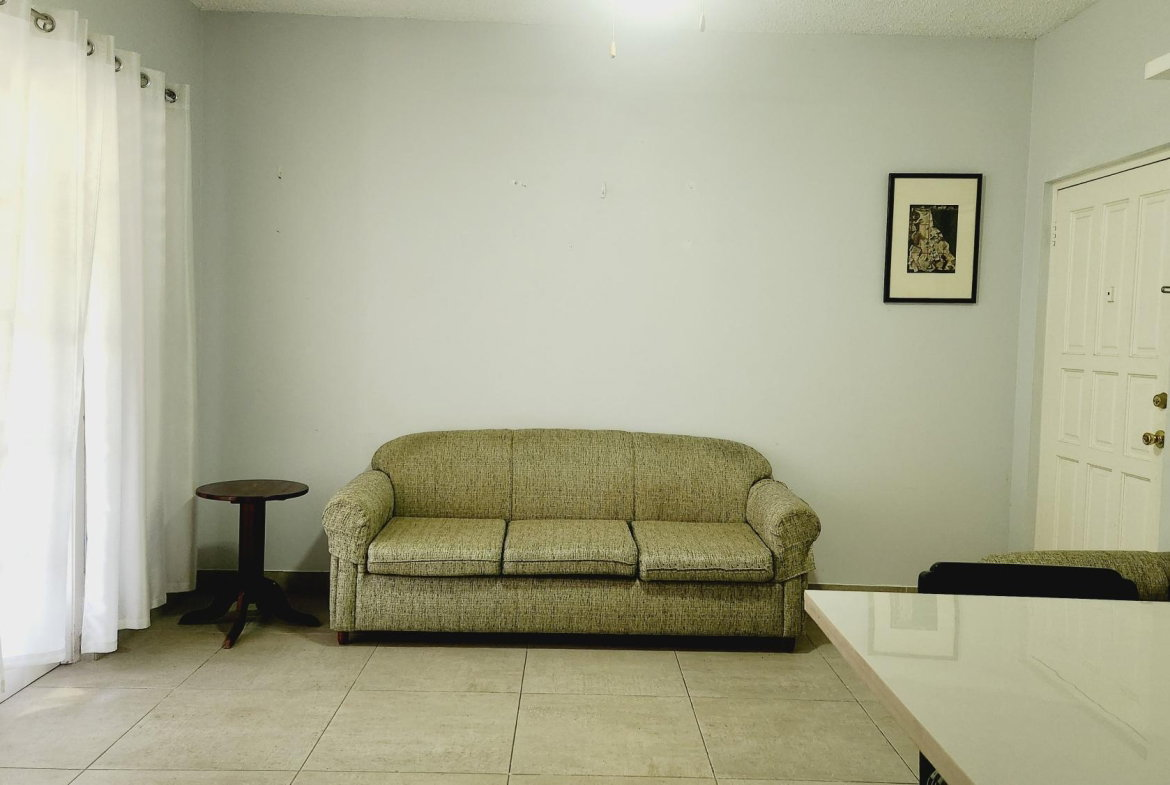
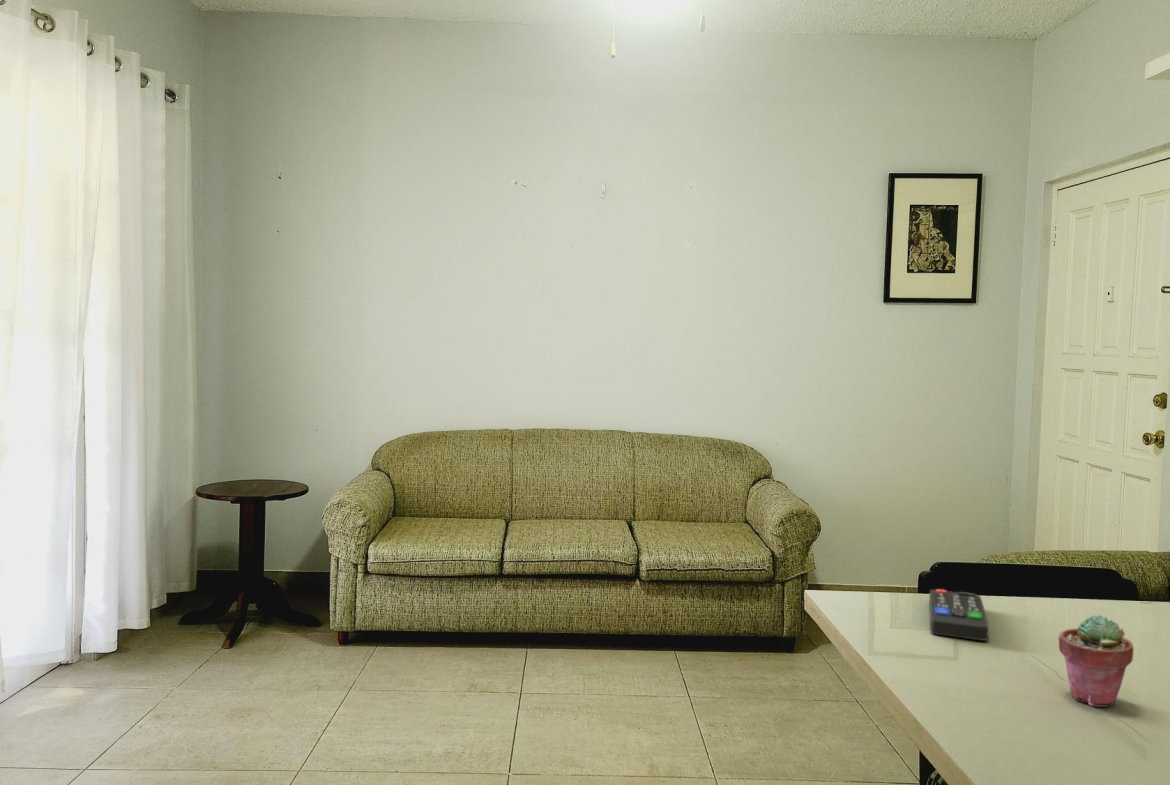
+ remote control [928,588,990,642]
+ potted succulent [1057,613,1135,708]
